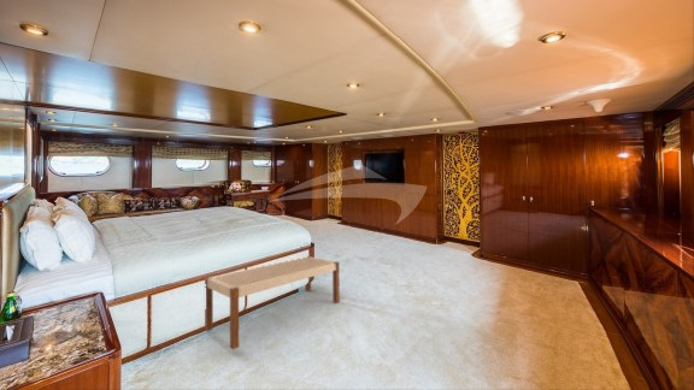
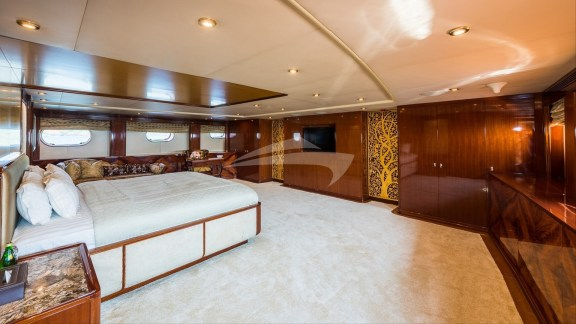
- bench [204,255,341,350]
